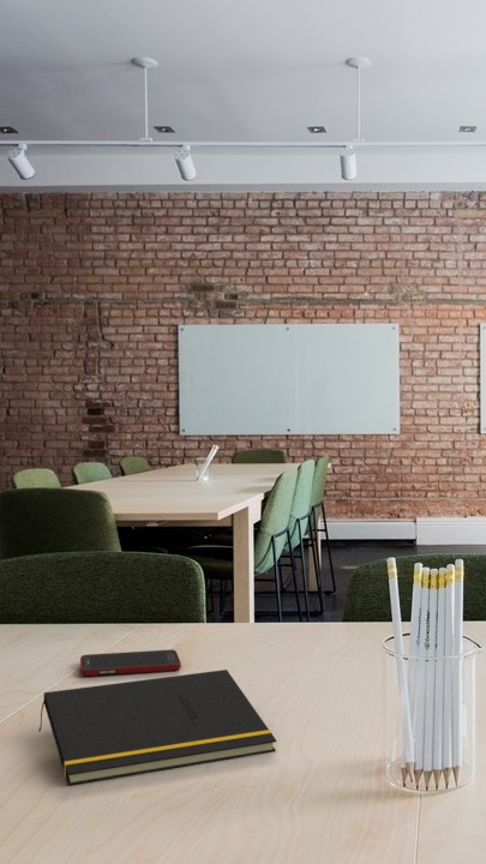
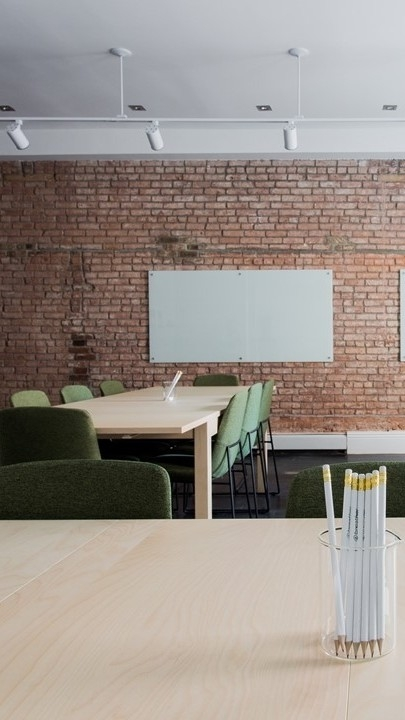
- notepad [37,668,277,787]
- cell phone [79,649,182,677]
